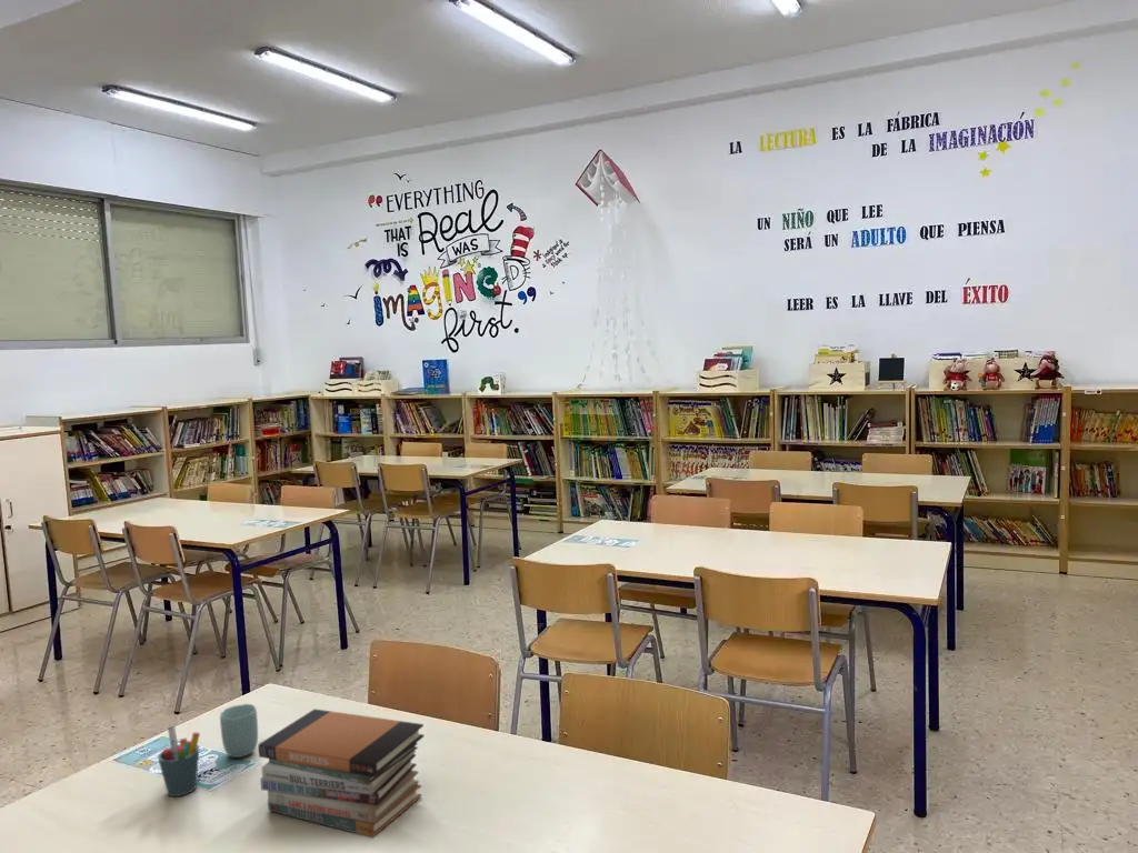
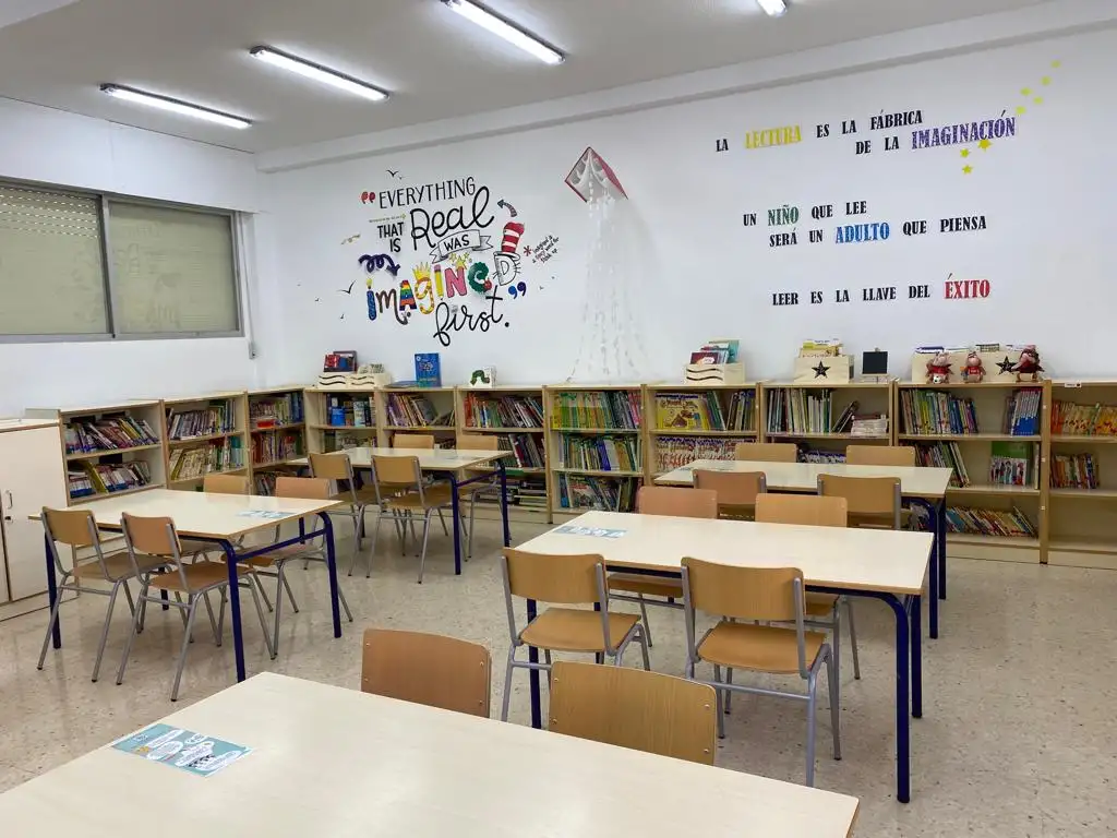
- cup [219,703,259,759]
- pen holder [157,724,201,797]
- book stack [257,708,426,839]
